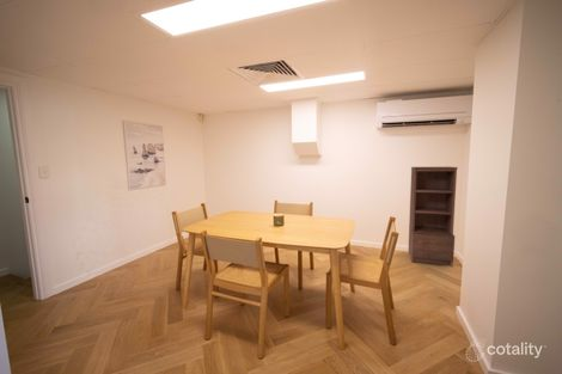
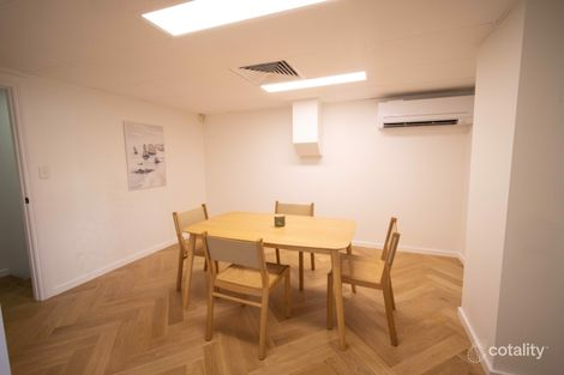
- shelving unit [408,166,459,268]
